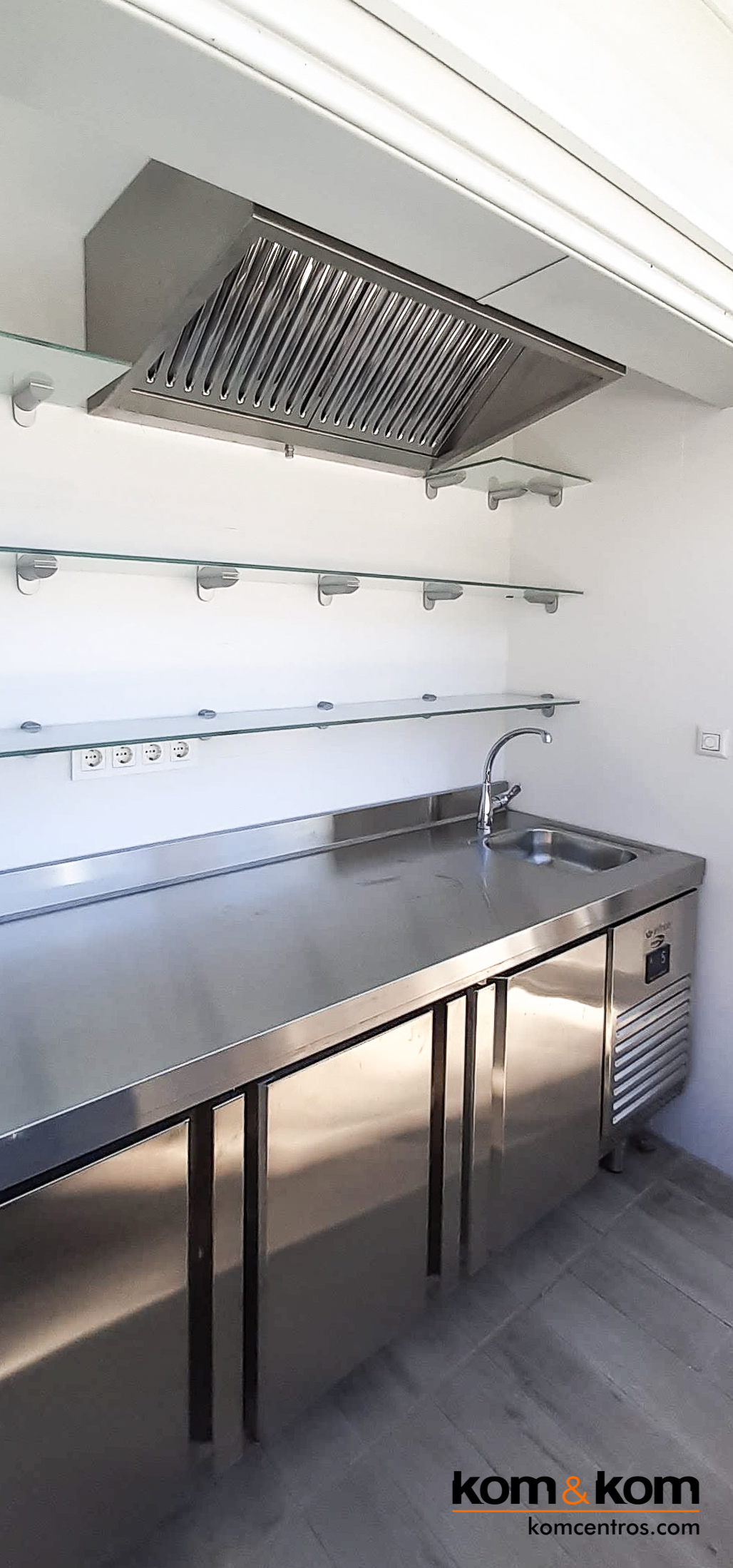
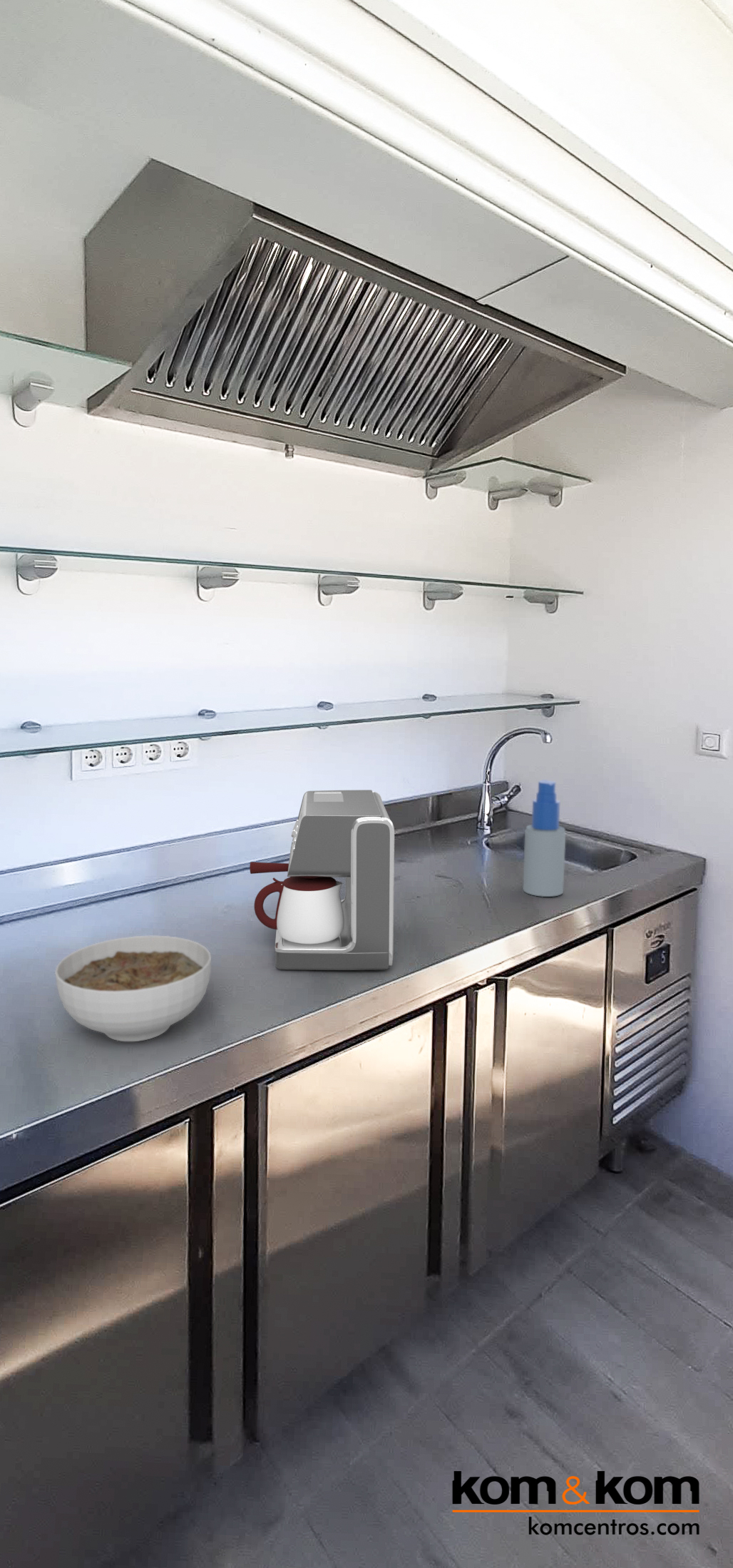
+ bowl [54,935,212,1042]
+ coffee maker [249,789,395,971]
+ spray bottle [522,780,566,897]
